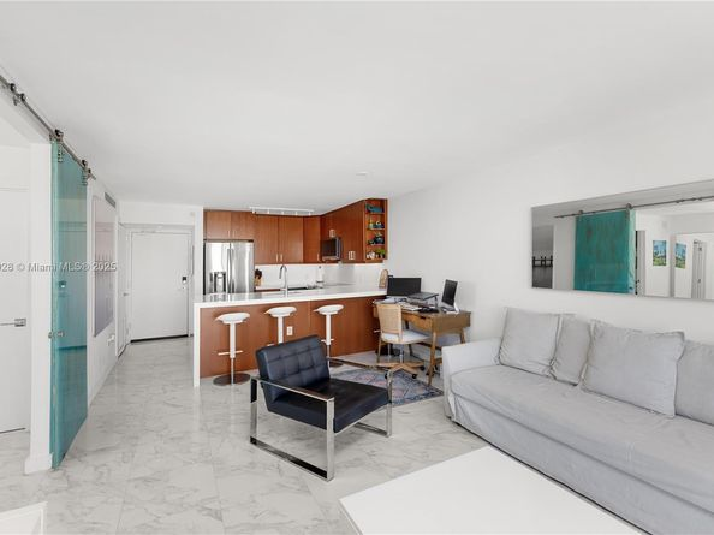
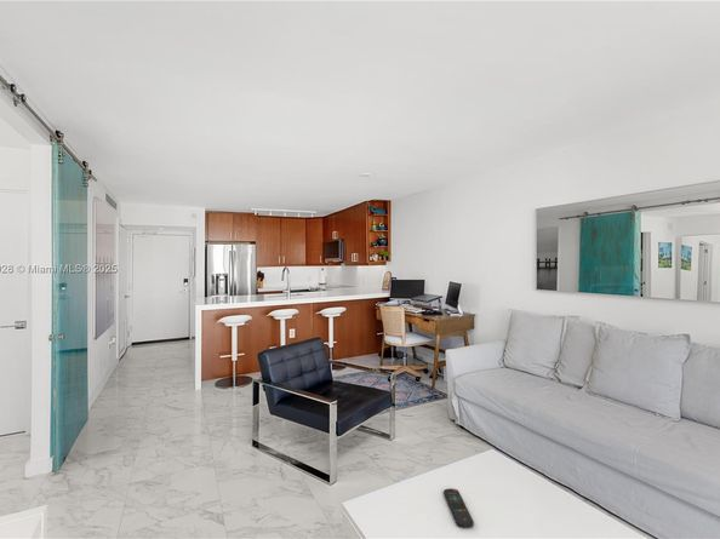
+ remote control [442,487,475,528]
